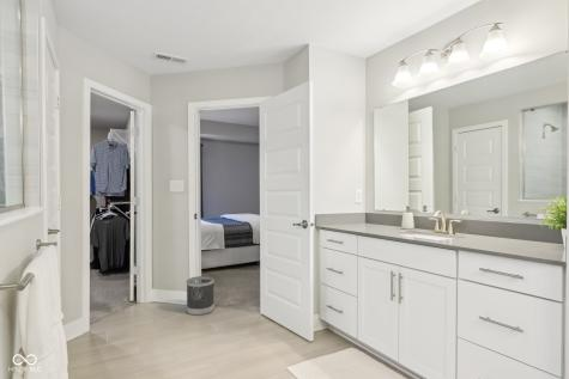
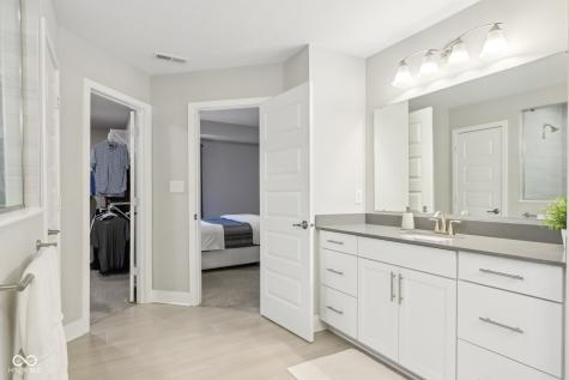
- wastebasket [186,275,216,317]
